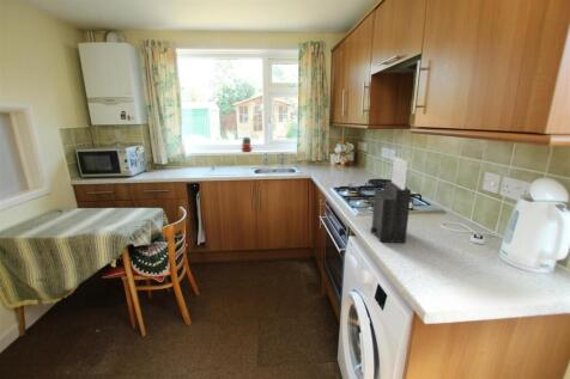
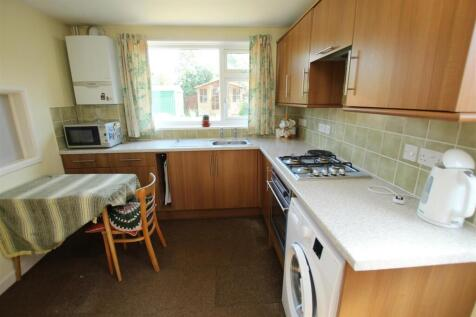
- knife block [370,155,412,244]
